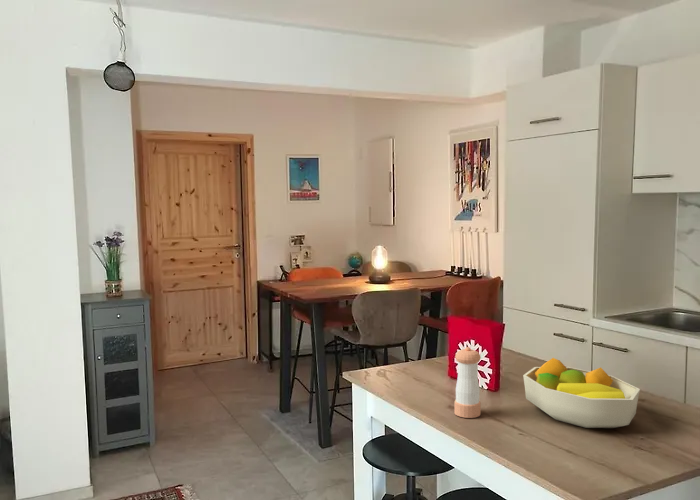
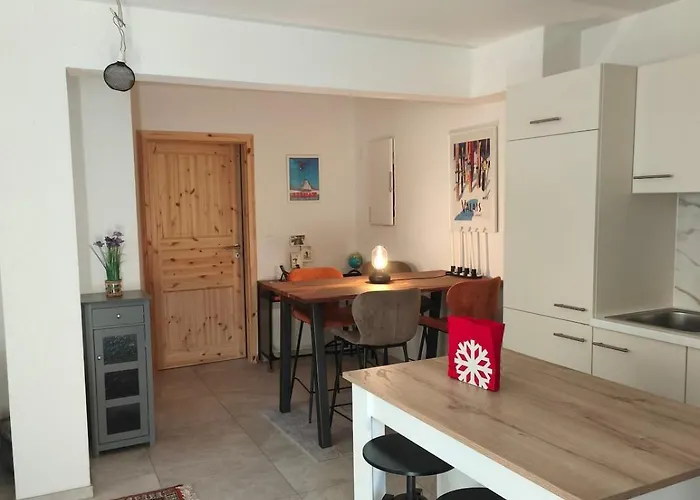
- pepper shaker [454,346,482,419]
- fruit bowl [522,357,641,429]
